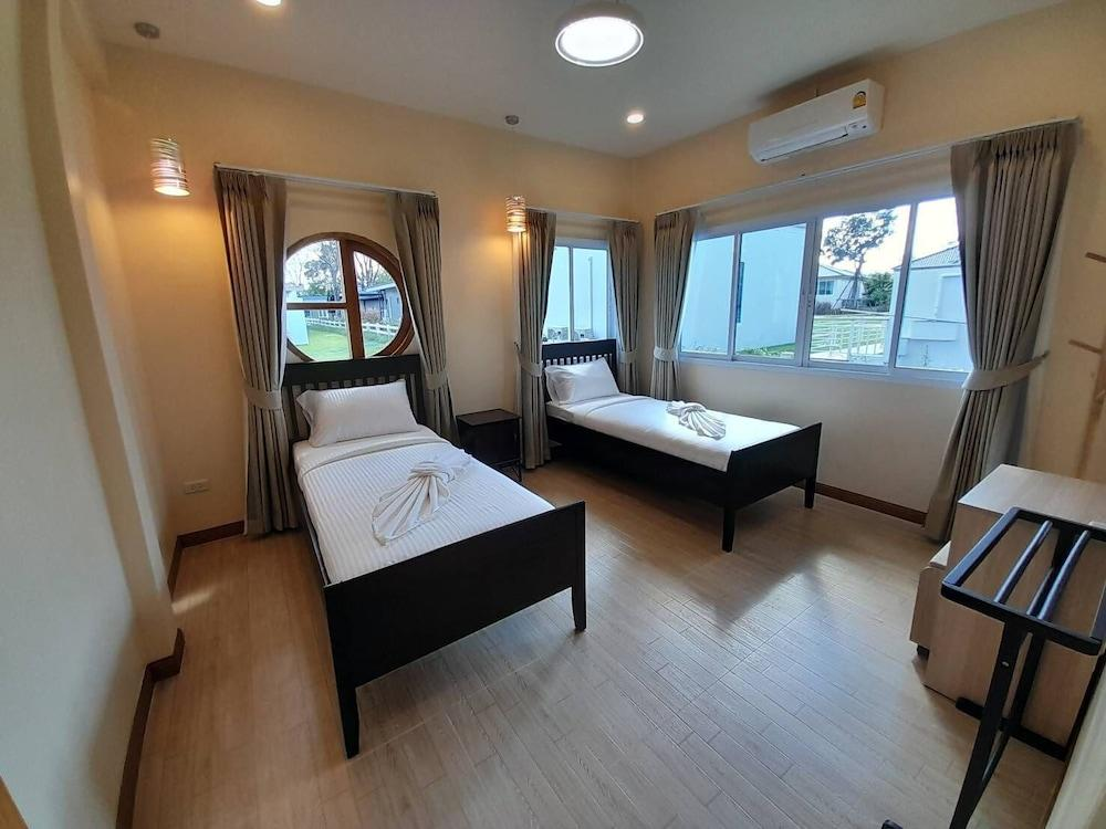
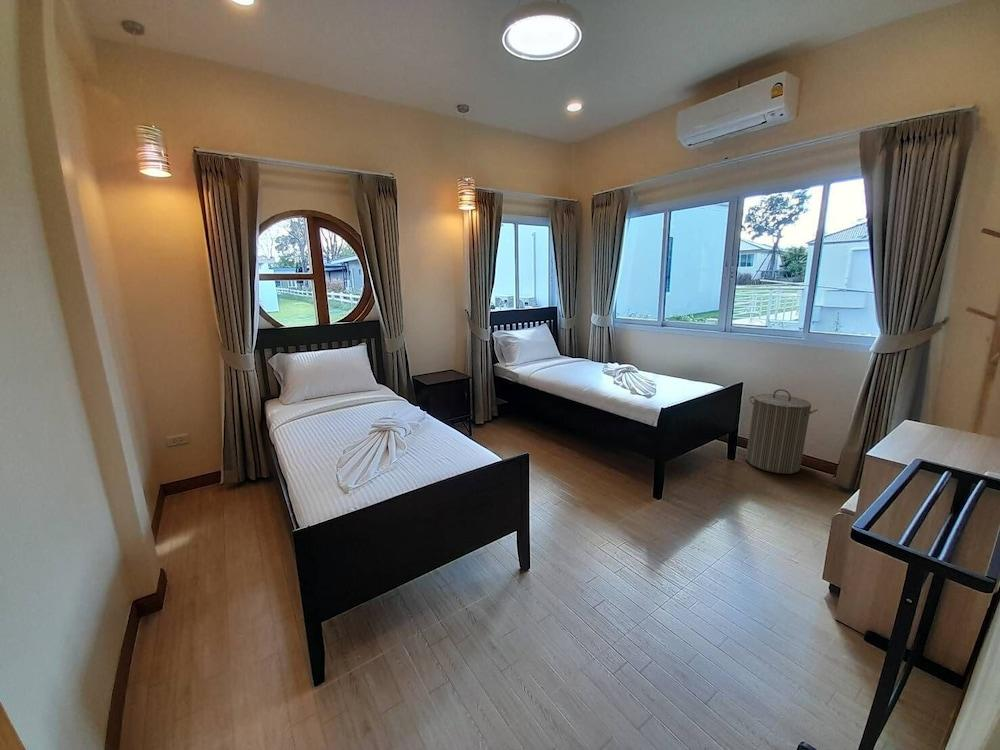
+ laundry hamper [745,388,818,475]
